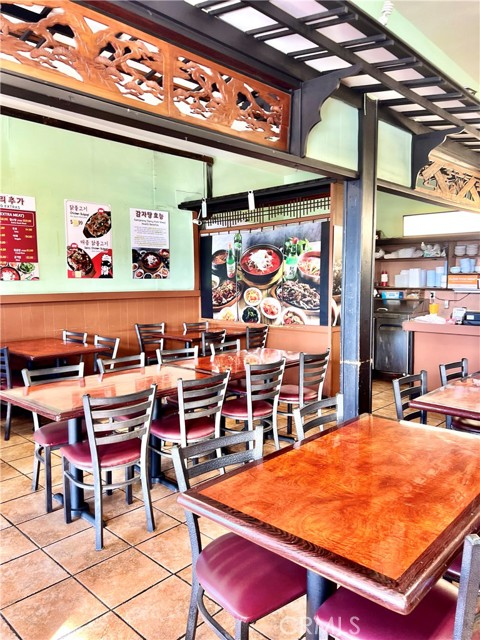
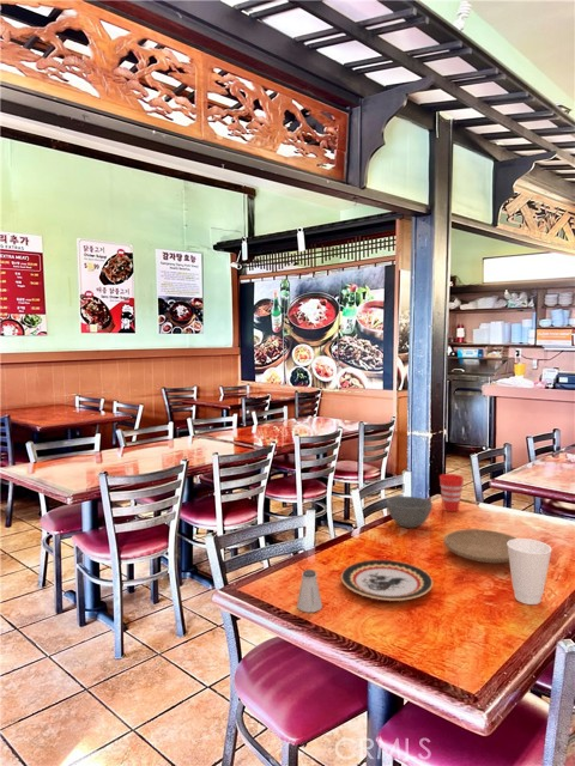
+ cup [507,537,552,606]
+ saltshaker [296,569,323,614]
+ plate [443,528,518,565]
+ bowl [385,496,434,529]
+ cup [438,473,465,512]
+ plate [340,559,434,602]
